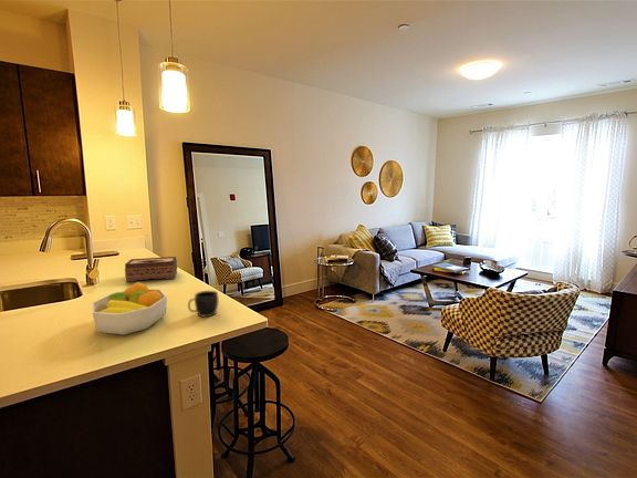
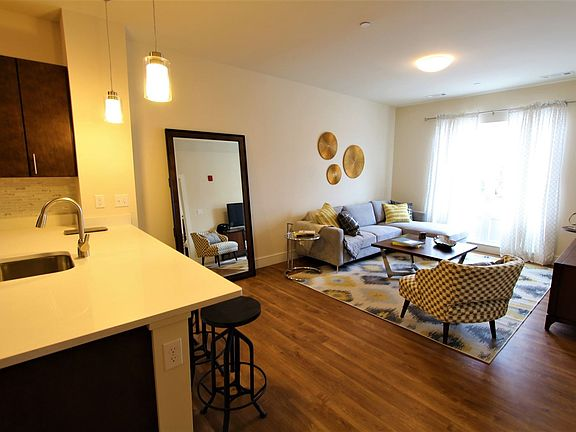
- fruit bowl [91,281,168,335]
- mug [187,290,220,318]
- tissue box [124,256,178,283]
